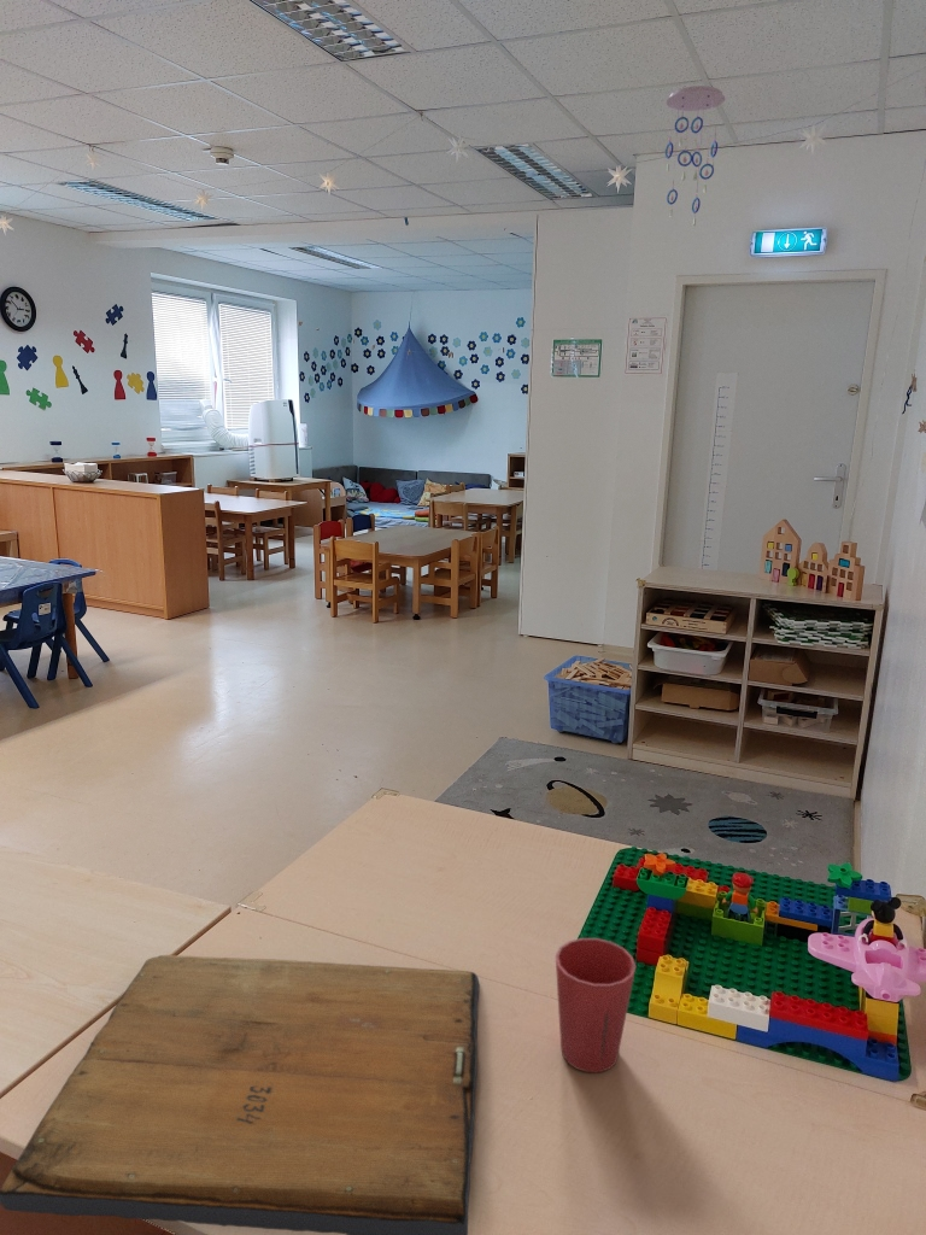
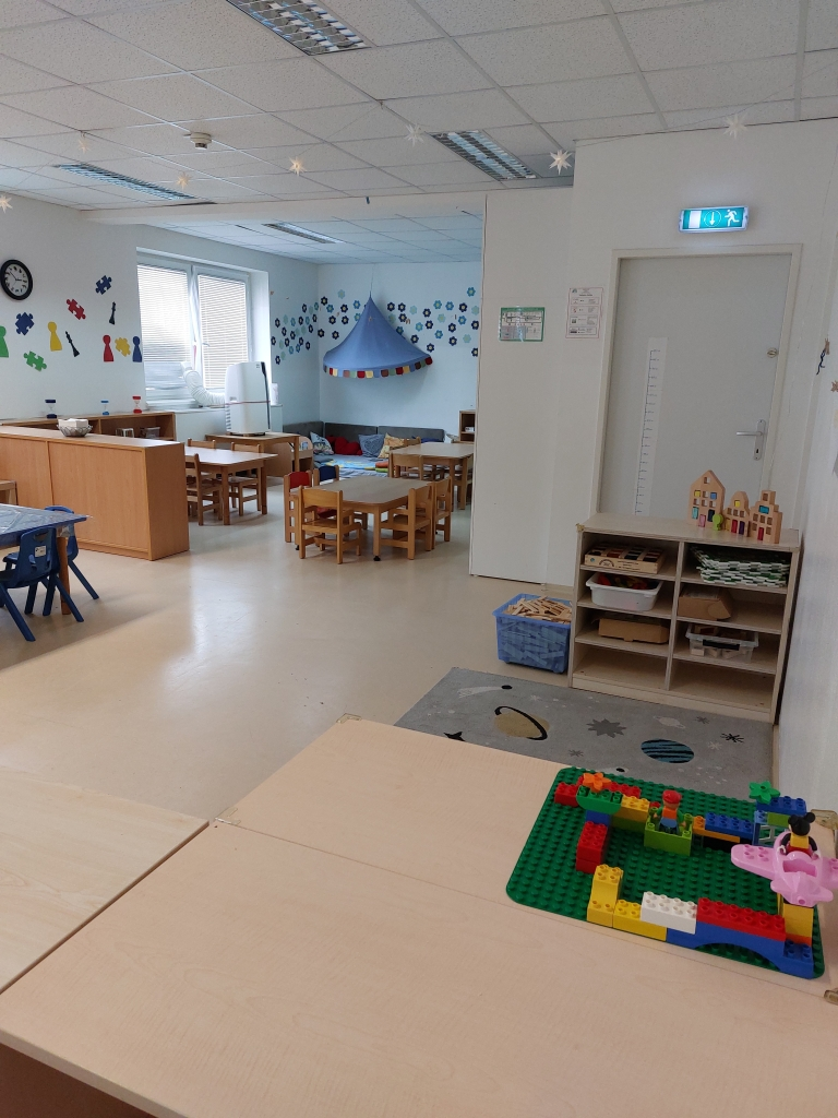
- ceiling mobile [664,84,727,228]
- religious icon [0,954,480,1235]
- cup [555,937,637,1073]
